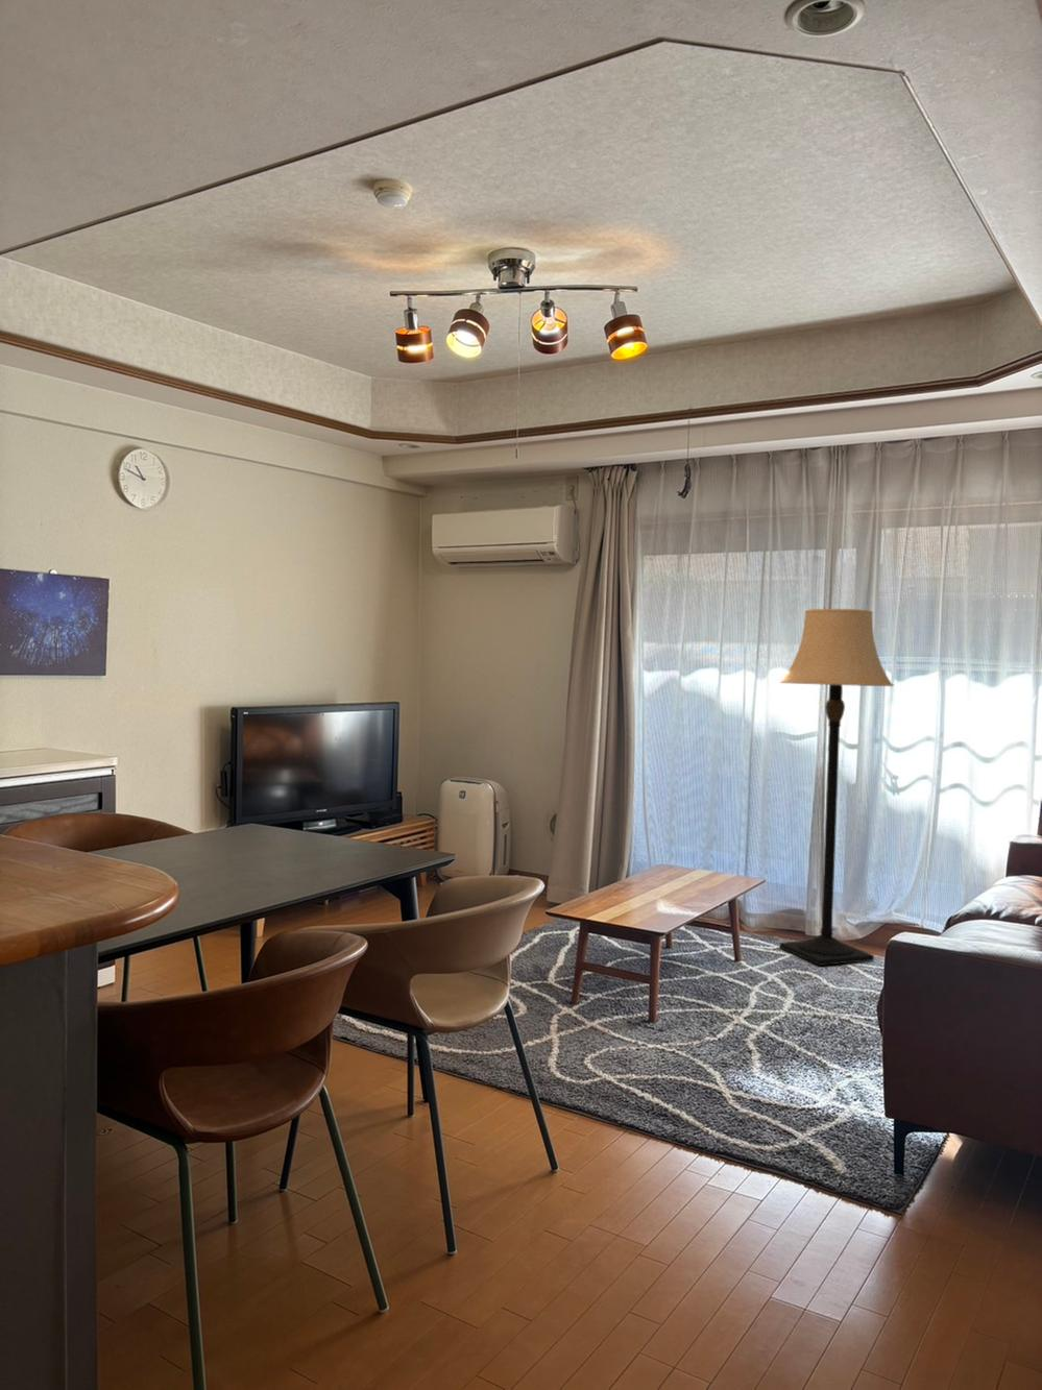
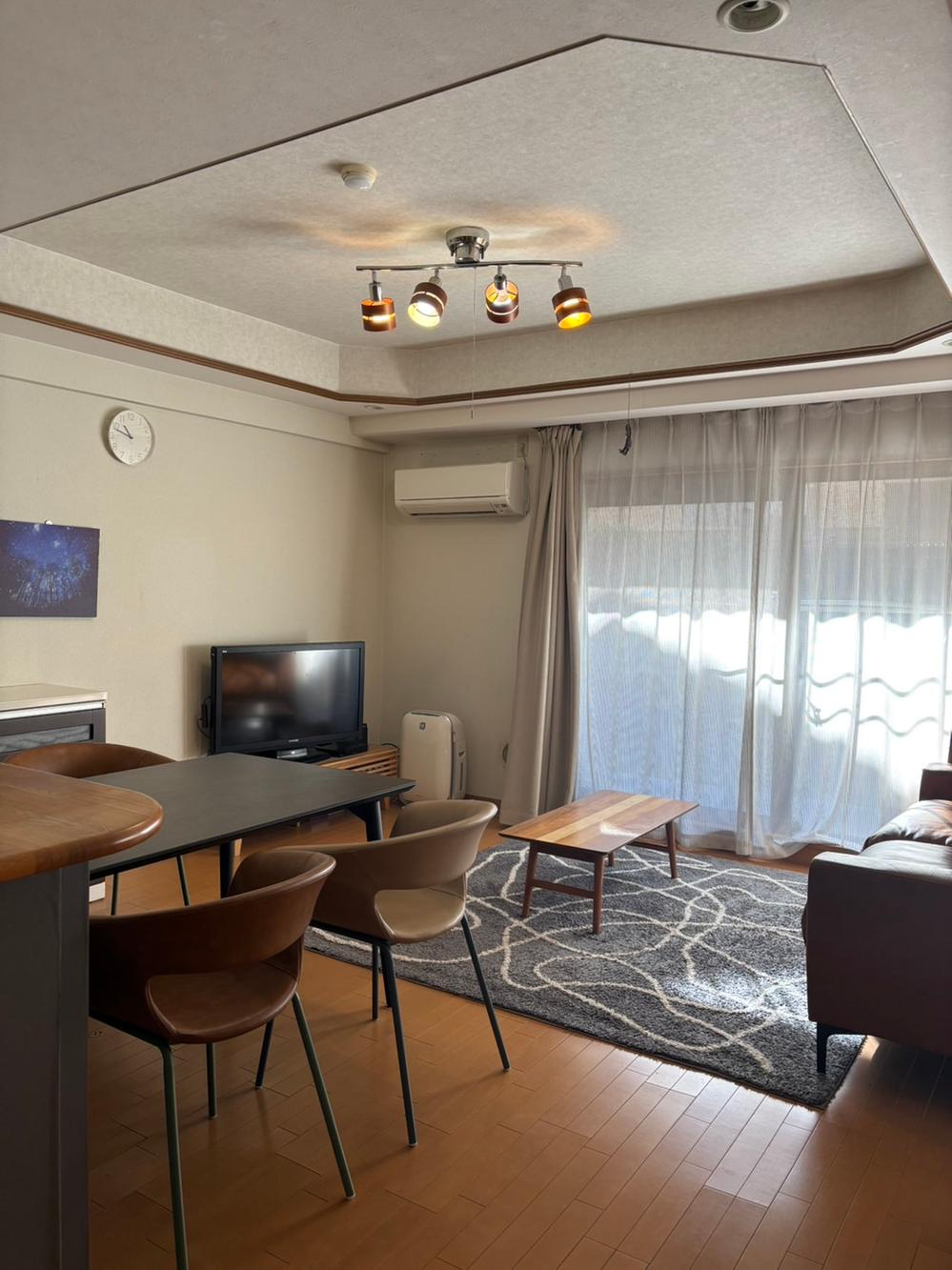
- lamp [778,607,895,966]
